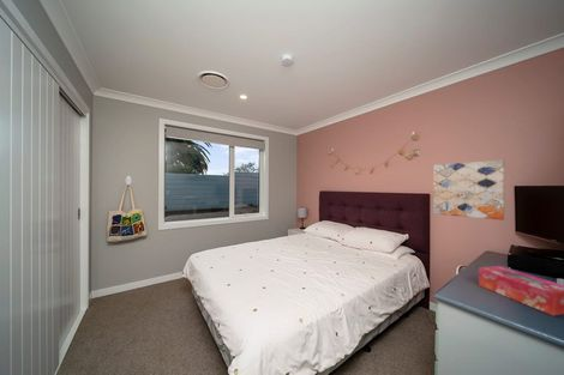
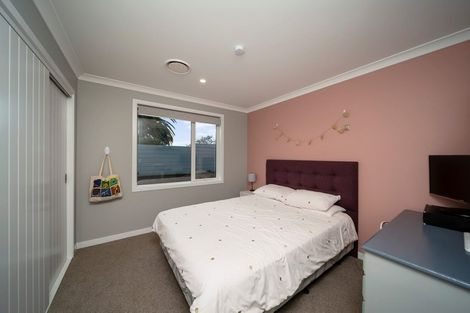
- tissue box [478,265,564,316]
- wall art [432,158,505,222]
